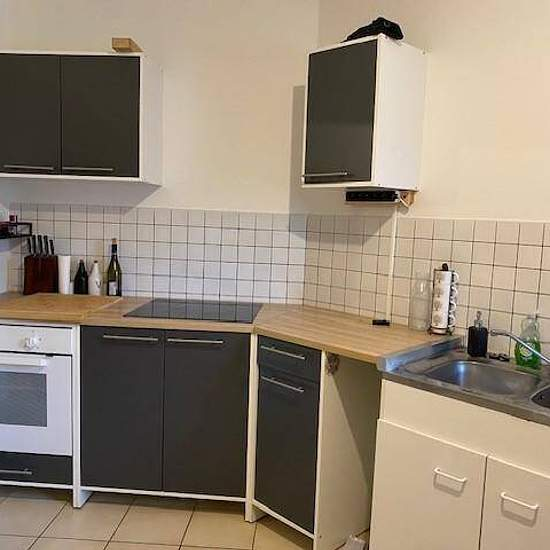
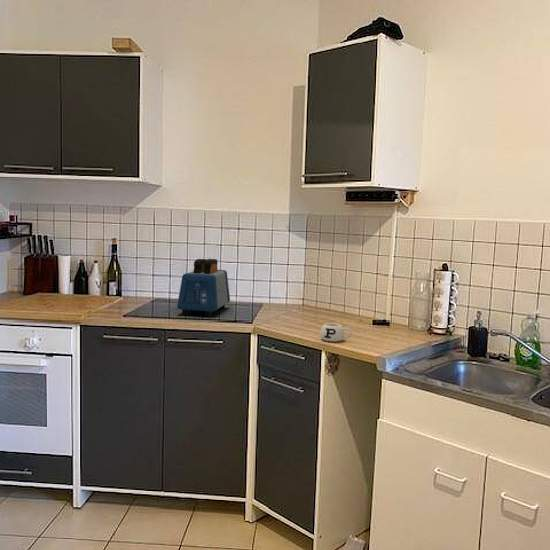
+ toaster [176,258,231,318]
+ mug [319,322,352,343]
